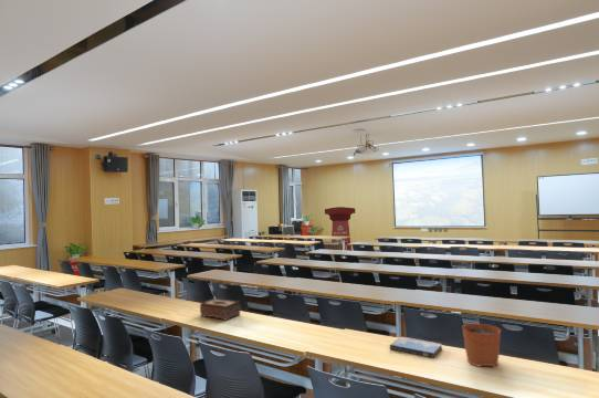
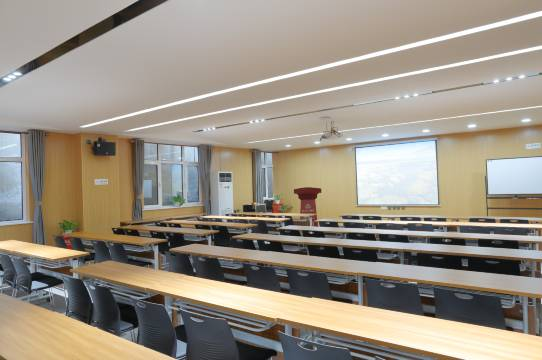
- plant pot [461,310,502,368]
- tissue box [199,297,242,322]
- hardcover book [389,335,443,359]
